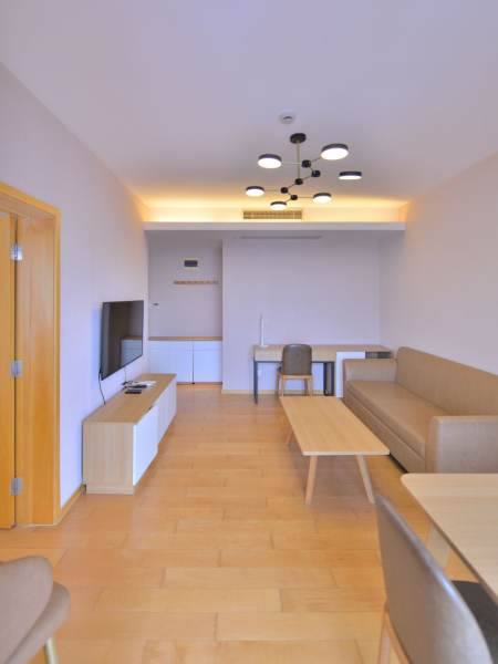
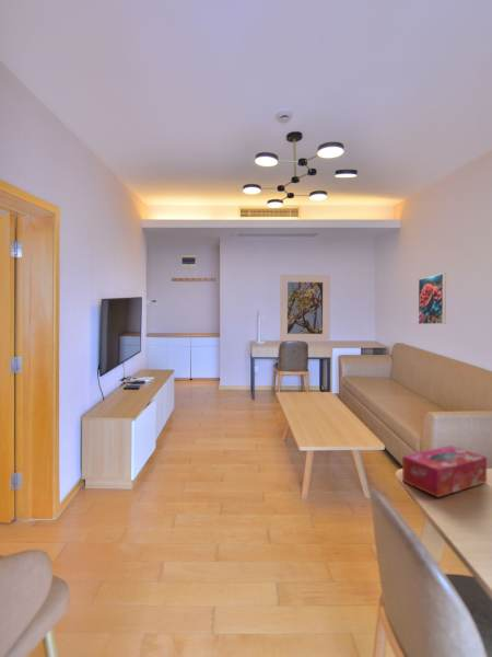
+ tissue box [401,445,488,498]
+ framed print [279,274,331,343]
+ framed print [418,273,447,325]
